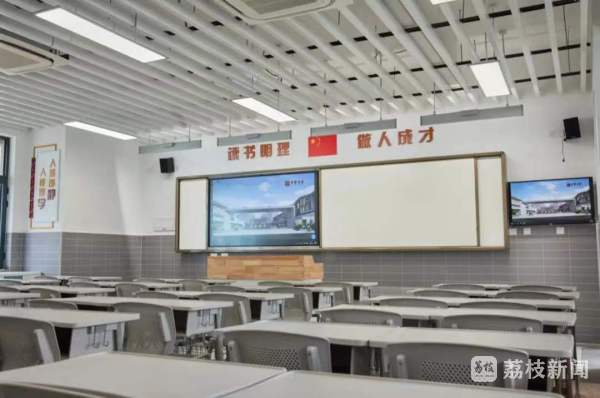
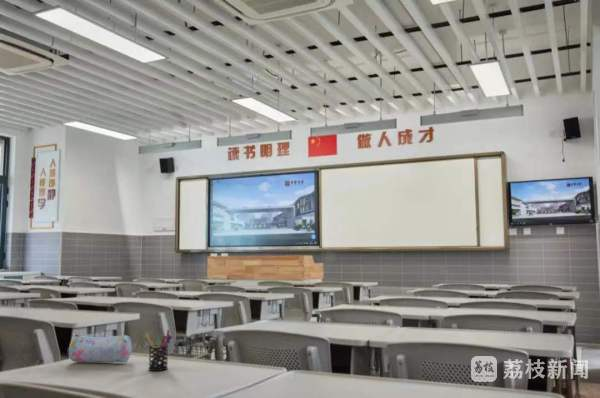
+ pencil case [67,333,133,364]
+ pen holder [145,329,173,372]
